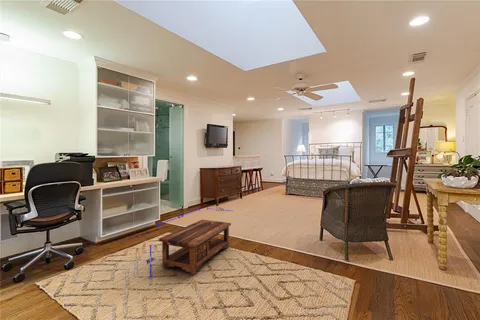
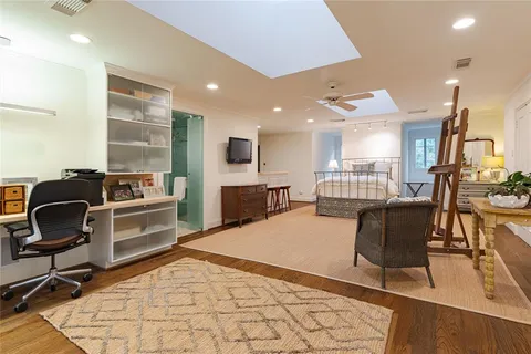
- coffee table [145,206,232,279]
